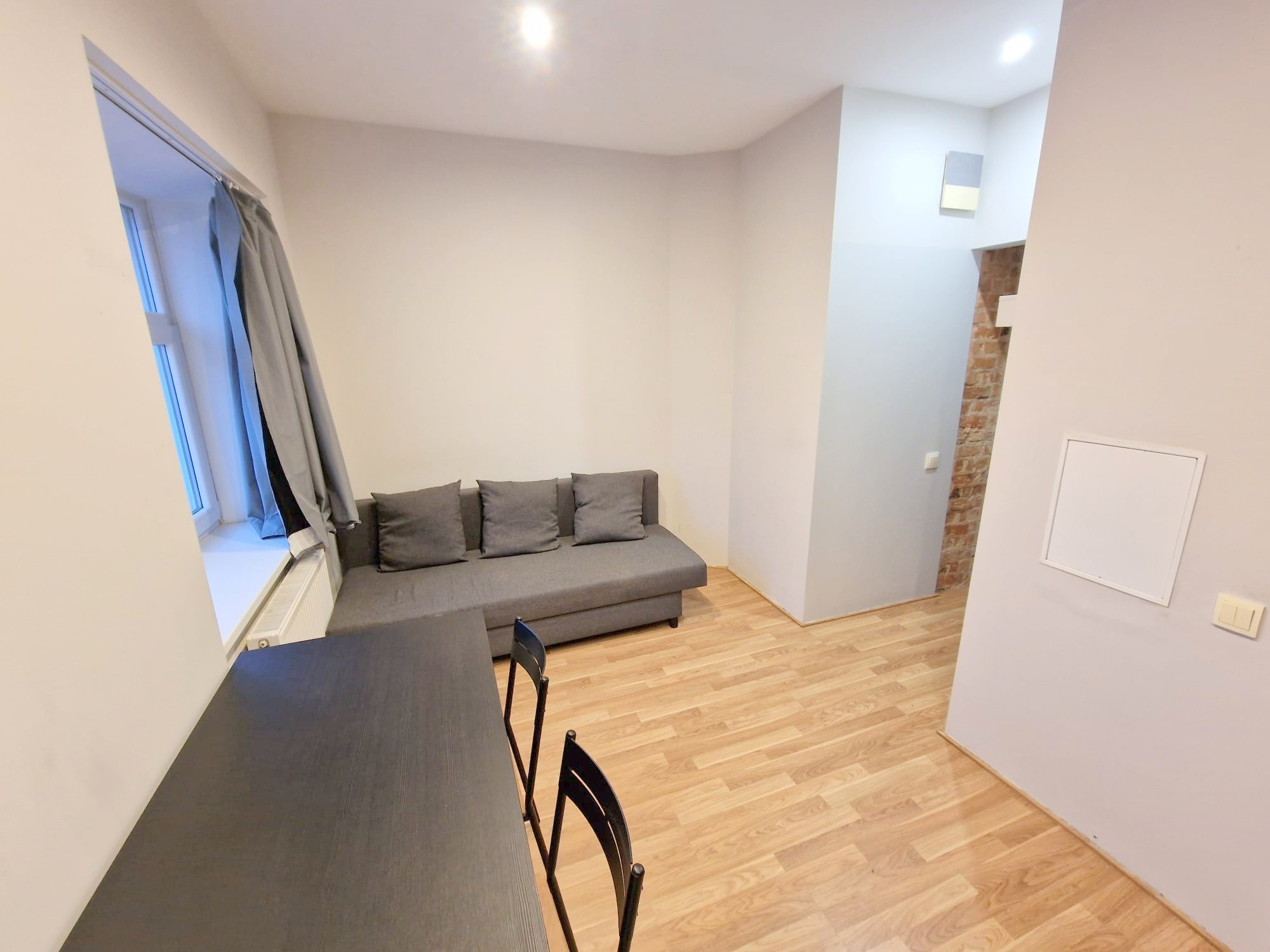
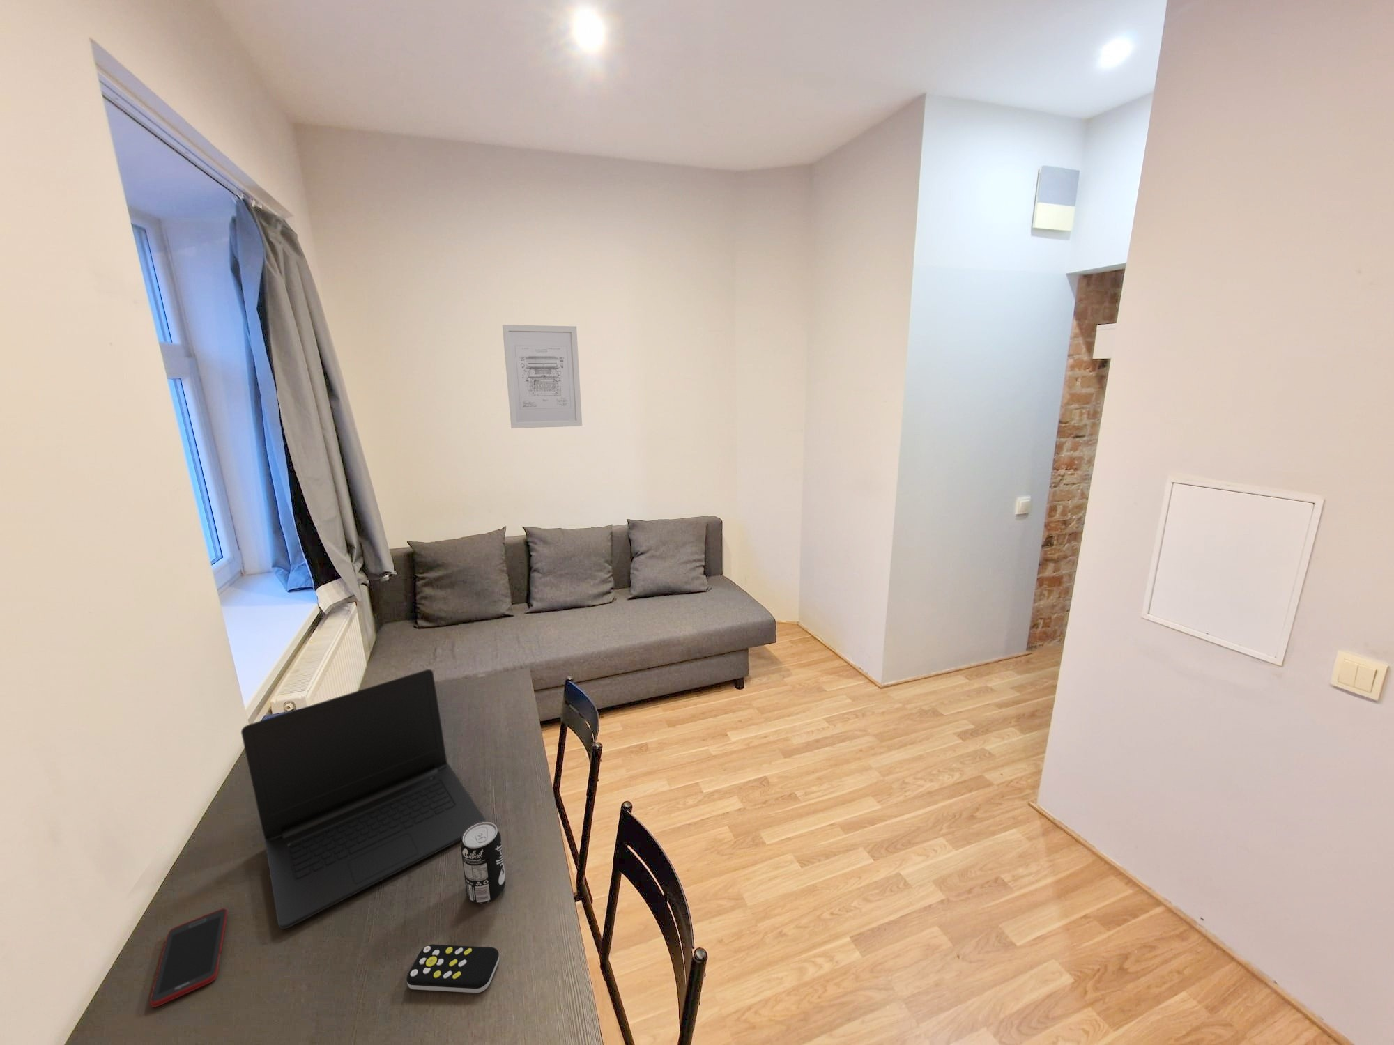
+ laptop [240,668,486,930]
+ remote control [406,944,499,993]
+ wall art [502,324,583,429]
+ cell phone [149,908,228,1008]
+ beverage can [460,821,506,904]
